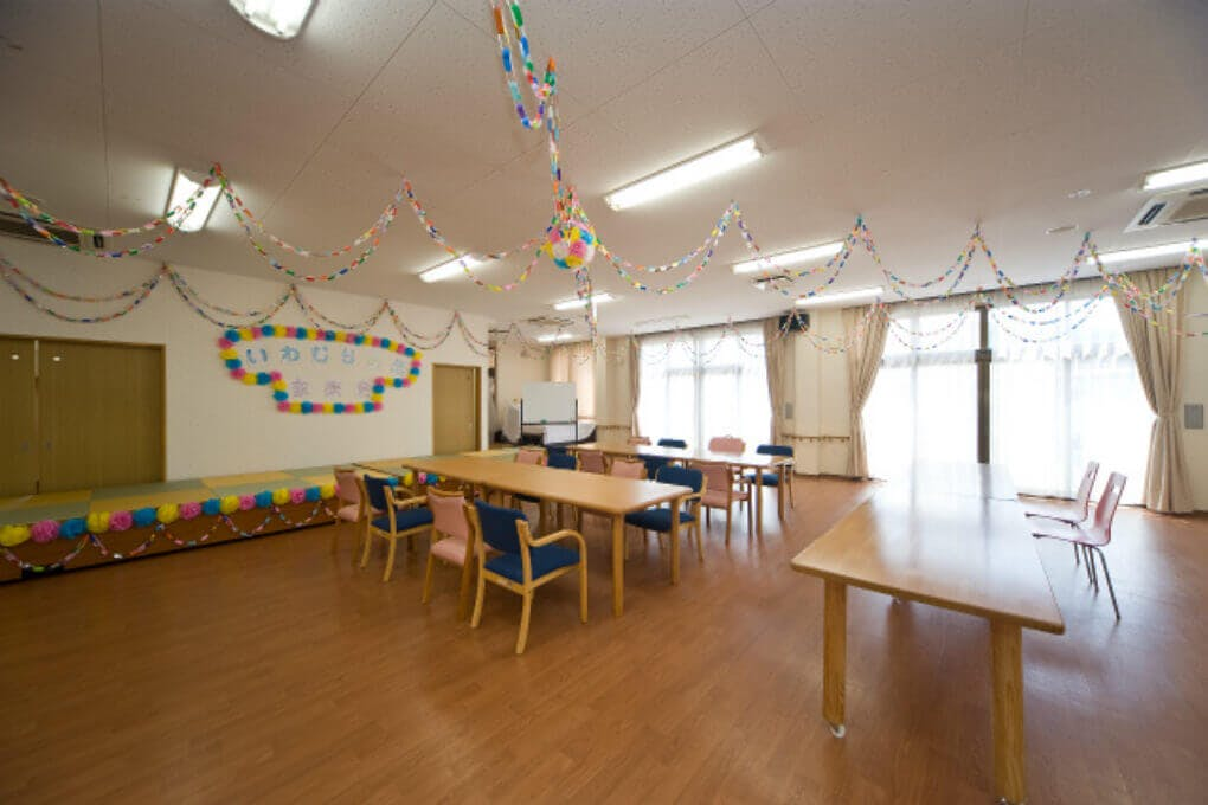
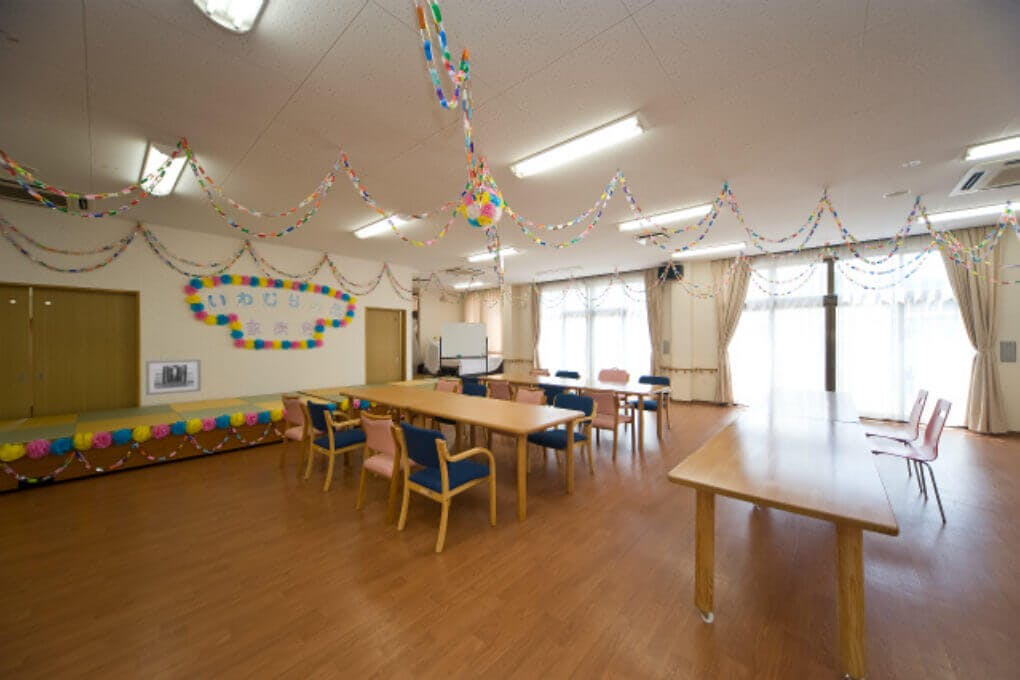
+ wall art [145,358,202,396]
